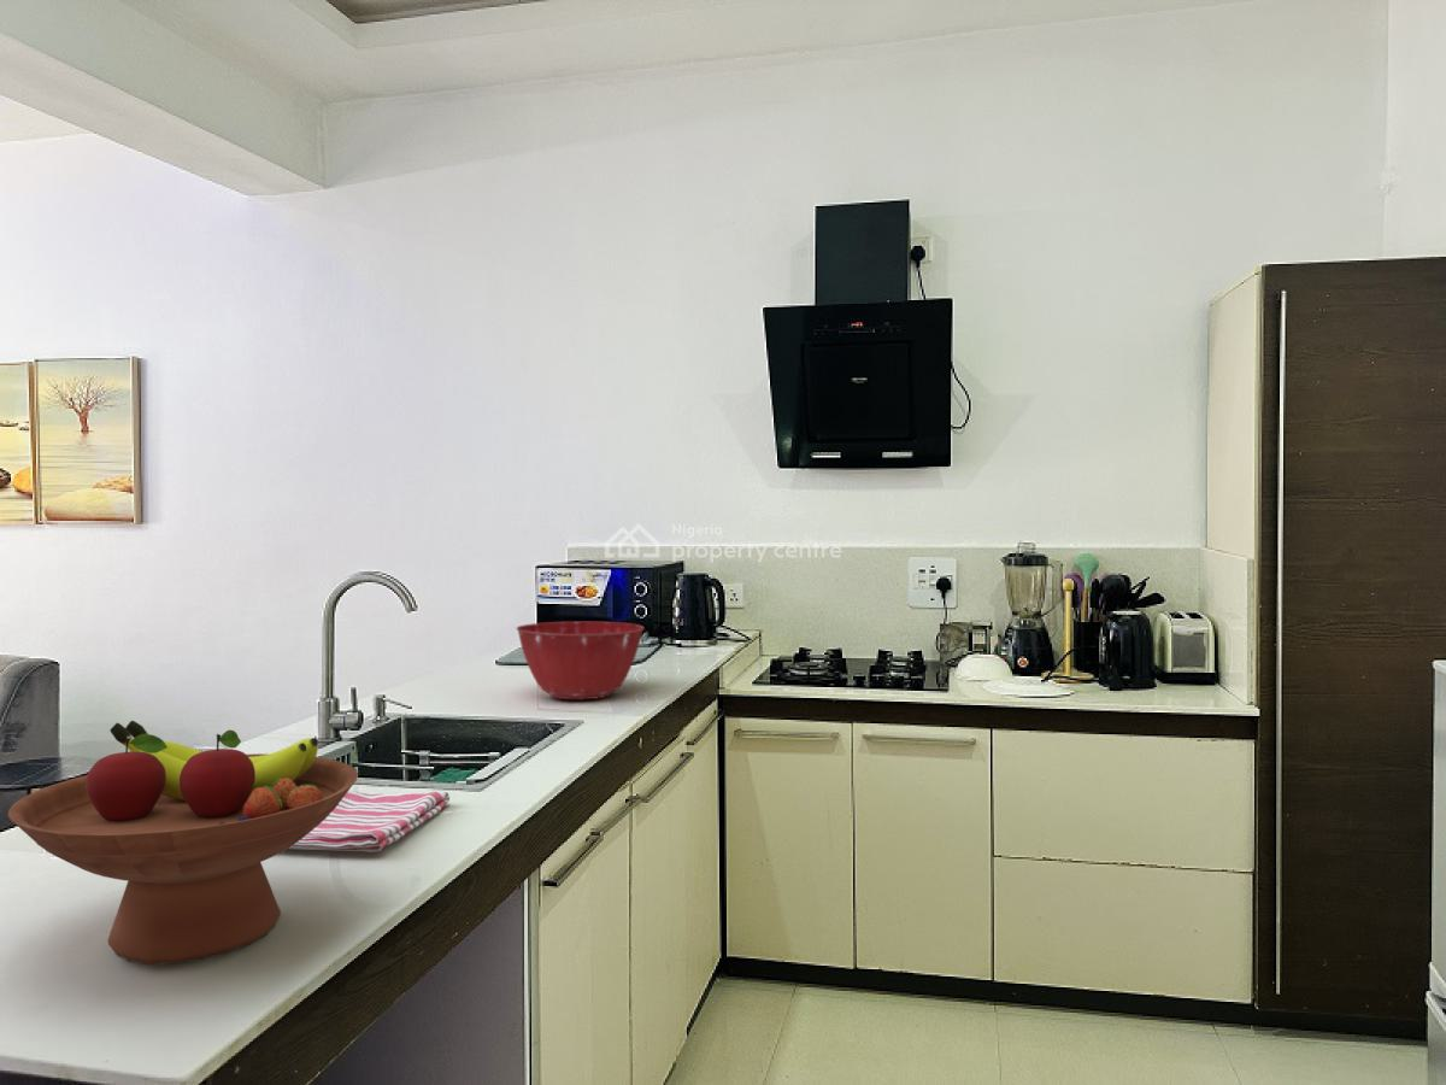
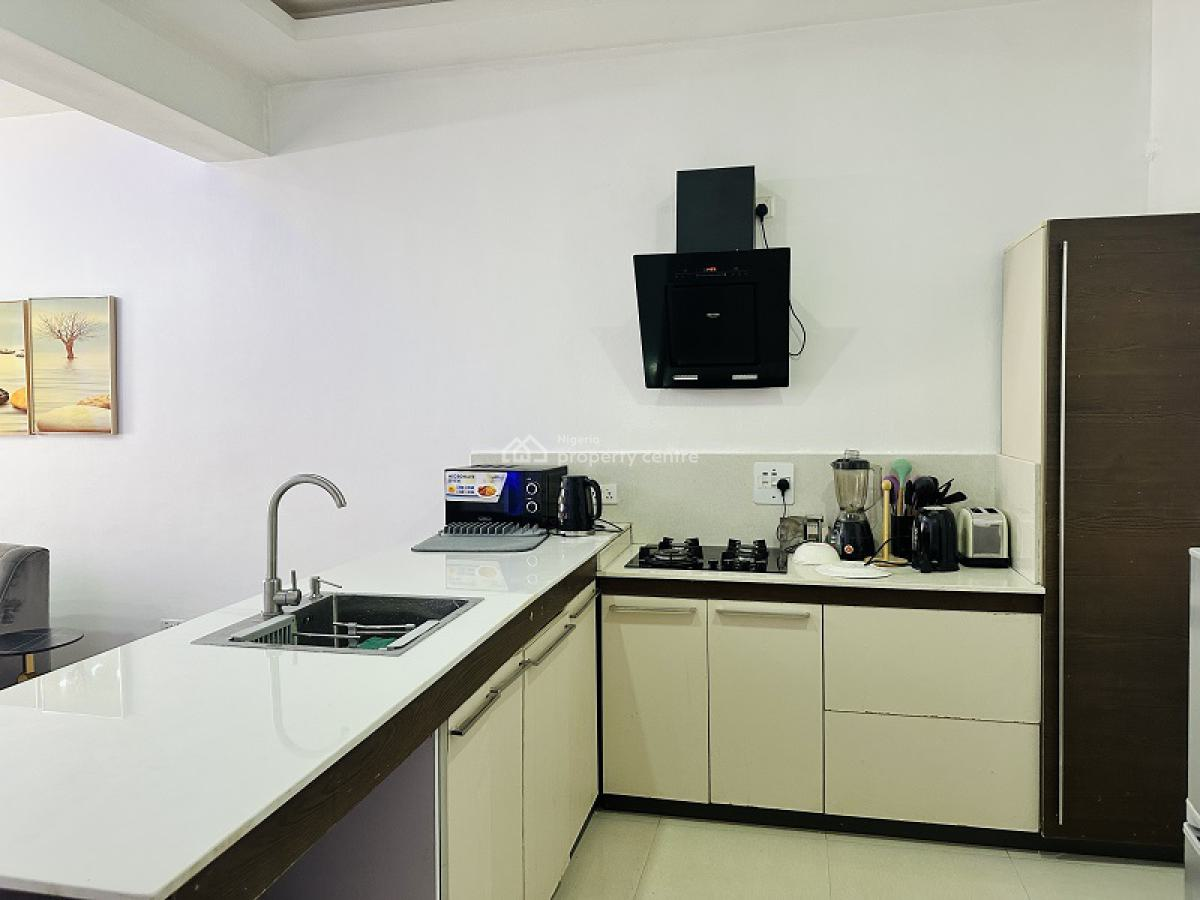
- mixing bowl [515,621,646,700]
- dish towel [287,790,451,852]
- fruit bowl [7,720,359,966]
